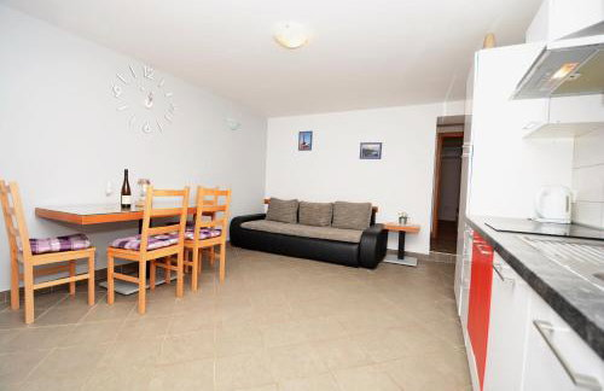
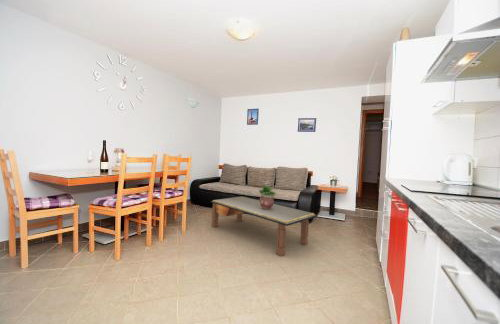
+ potted plant [258,184,278,209]
+ coffee table [210,196,318,257]
